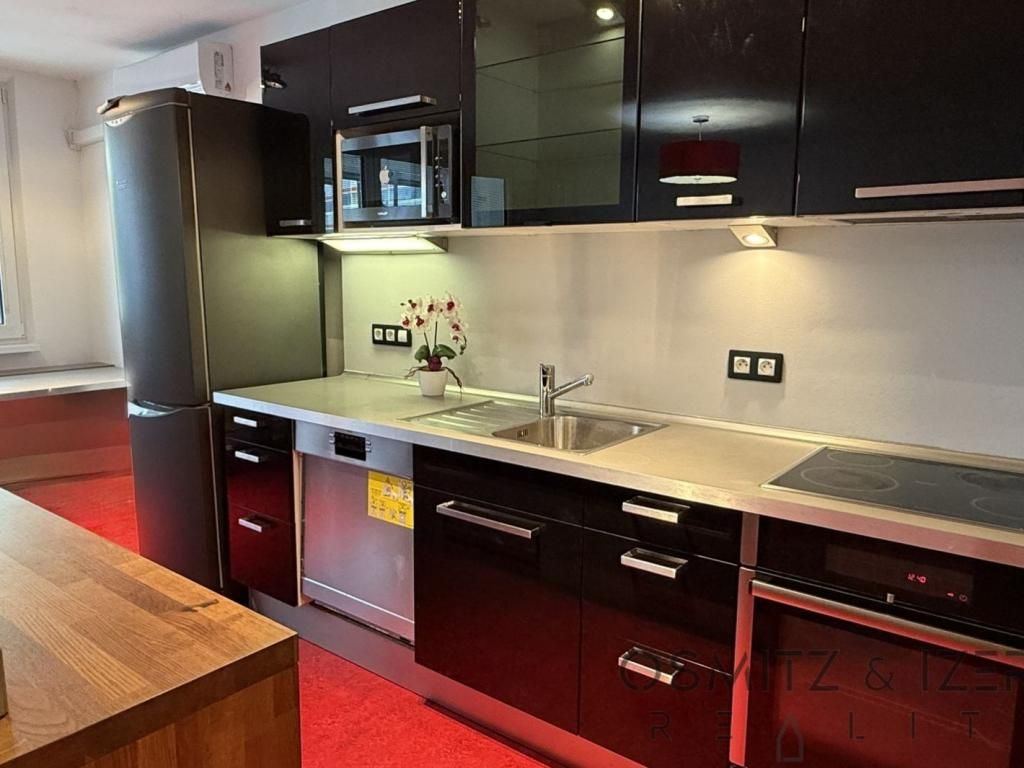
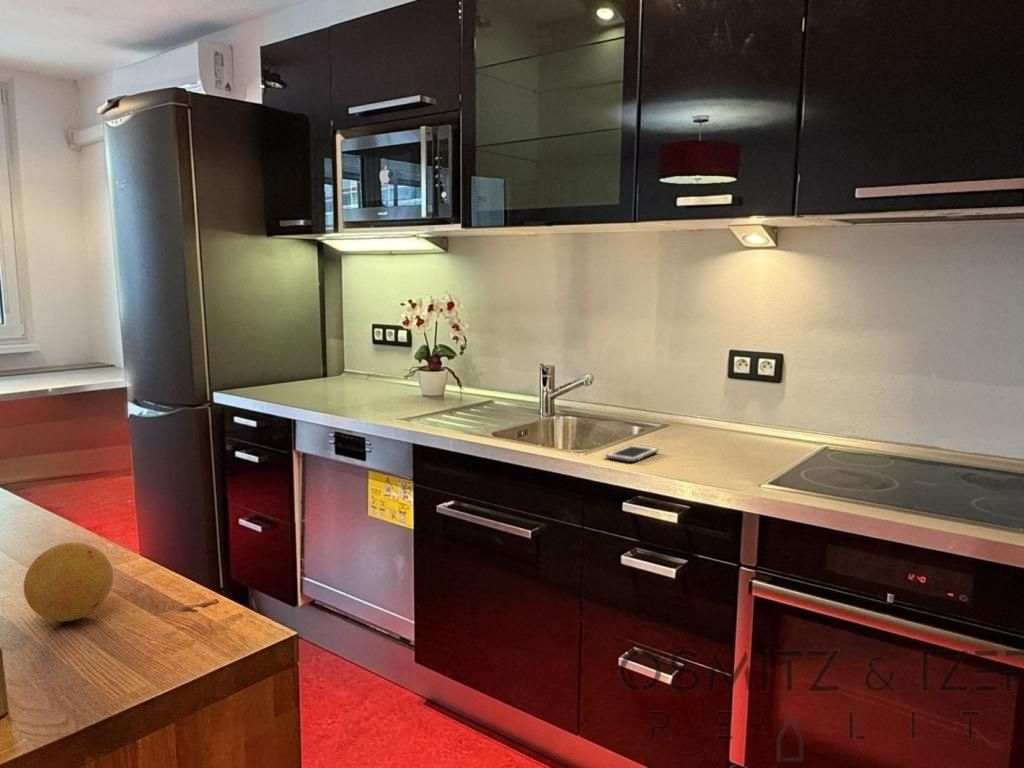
+ cell phone [605,444,659,463]
+ fruit [23,541,114,622]
